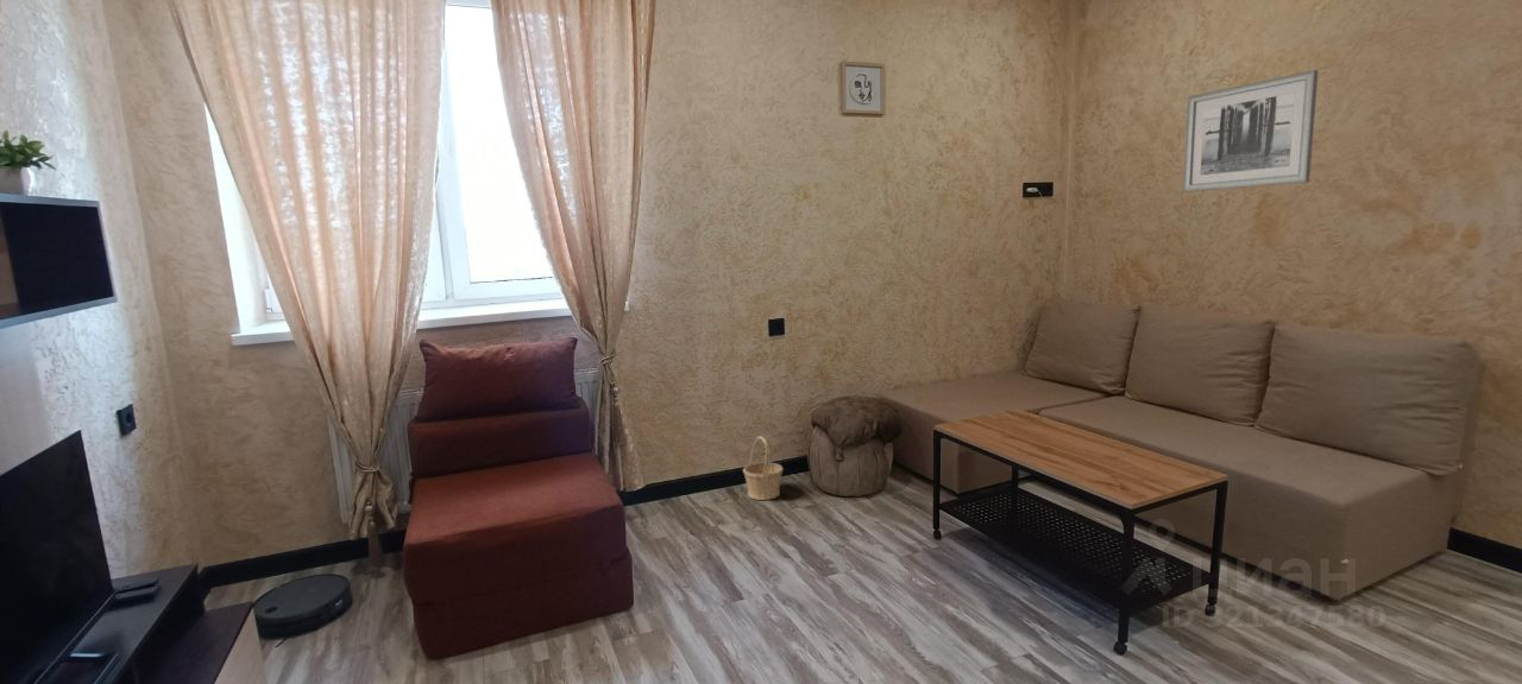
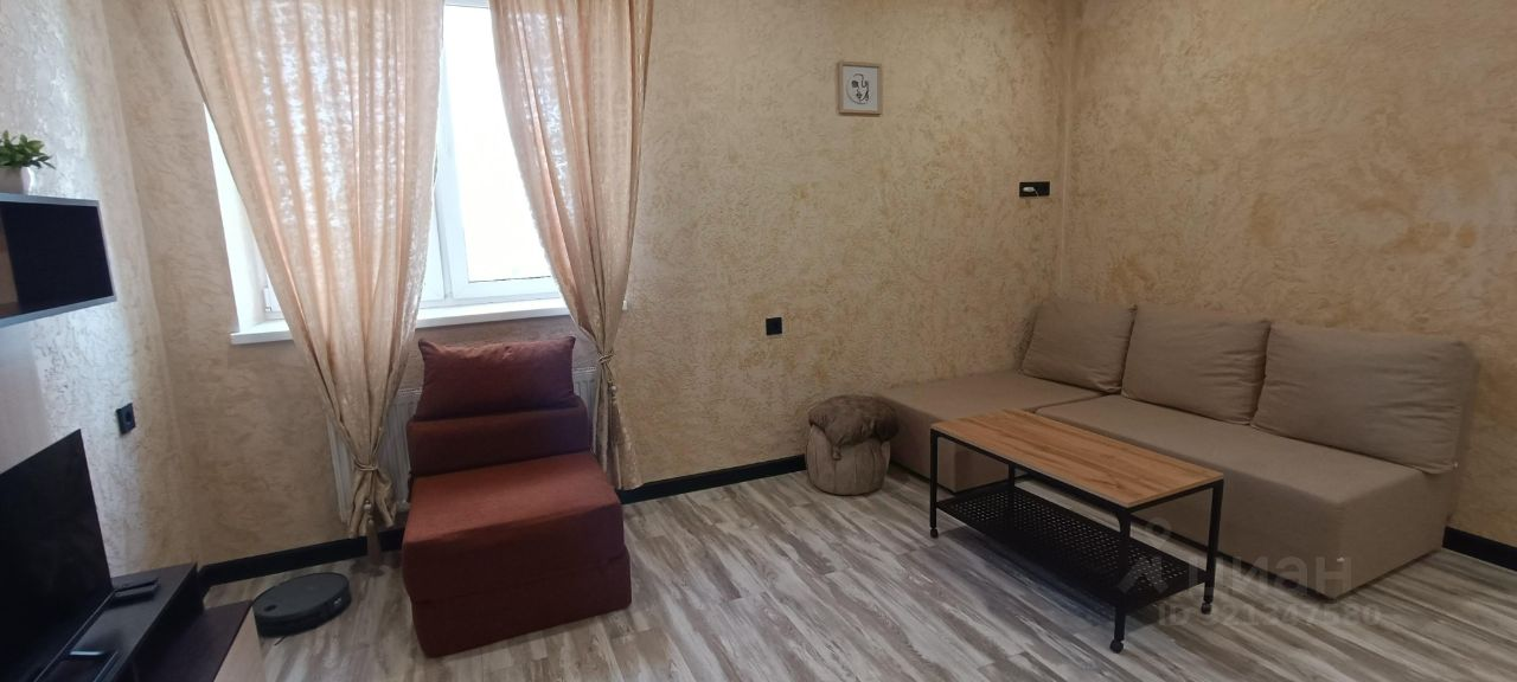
- wall art [1182,69,1319,194]
- basket [742,436,785,501]
